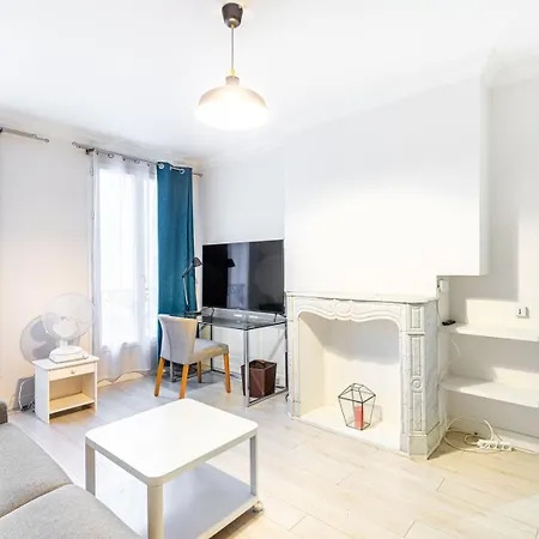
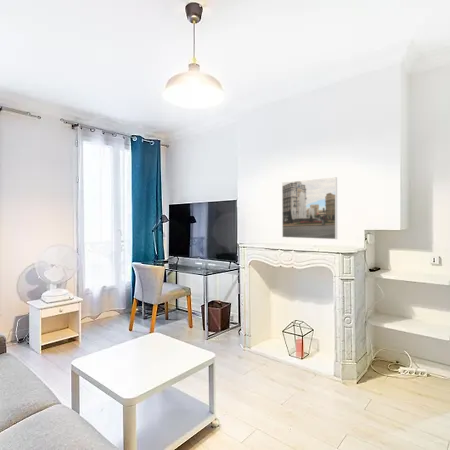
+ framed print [281,176,338,240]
